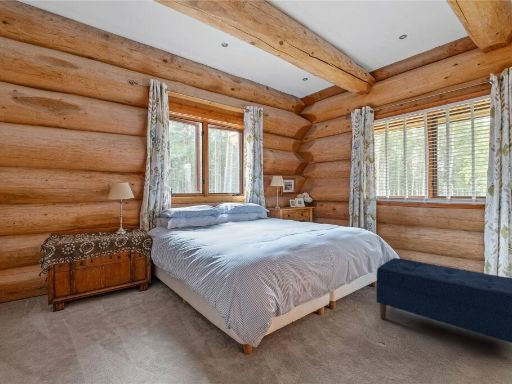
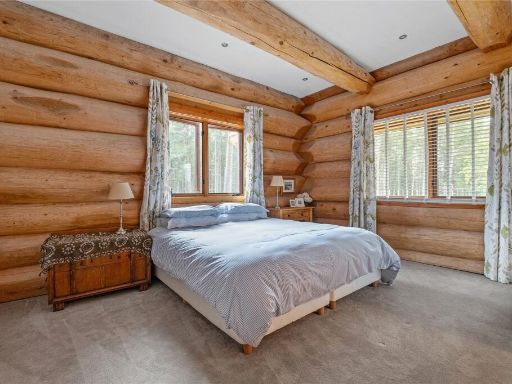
- bench [375,257,512,344]
